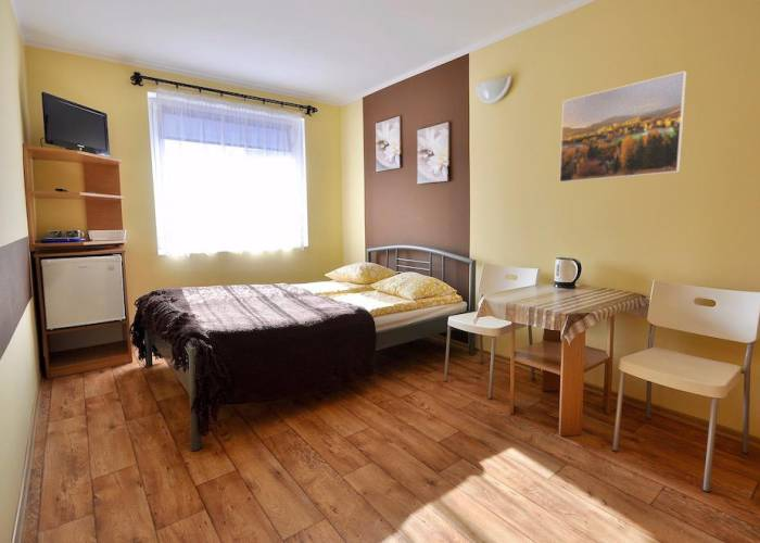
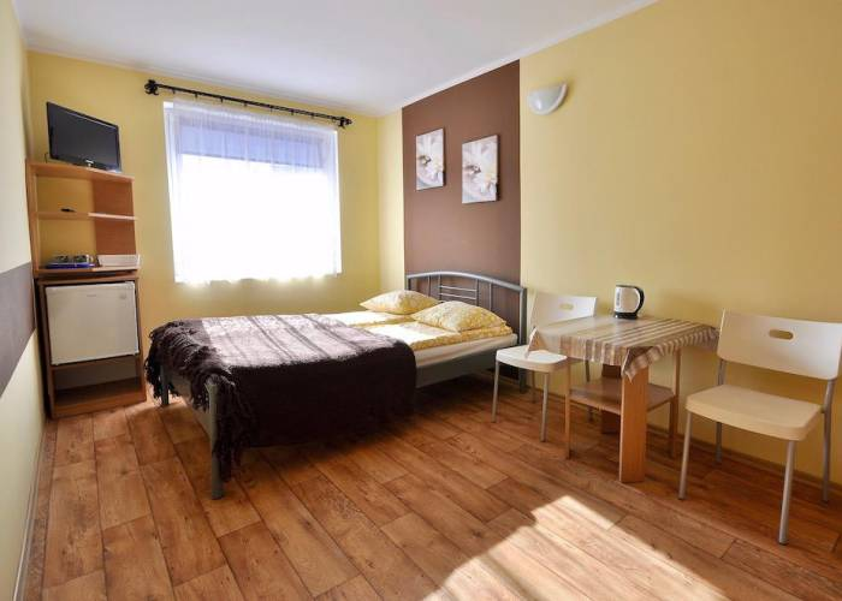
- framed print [558,70,688,184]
